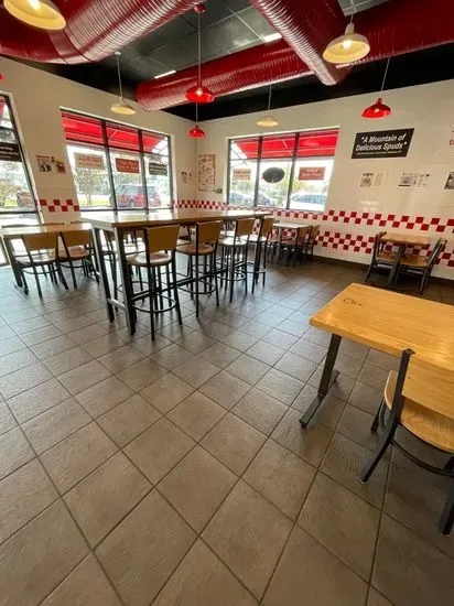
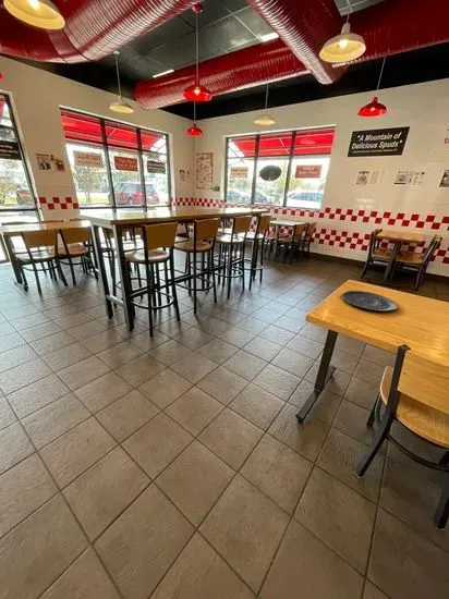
+ plate [340,290,399,313]
